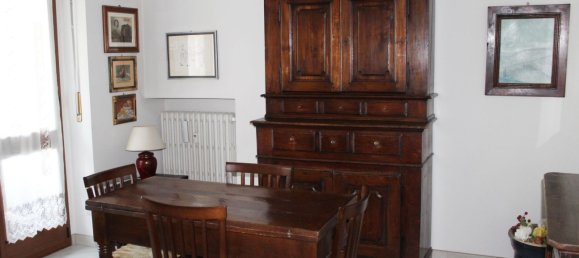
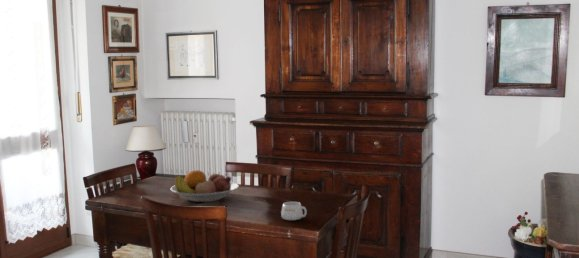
+ fruit bowl [170,169,240,203]
+ mug [280,201,308,221]
